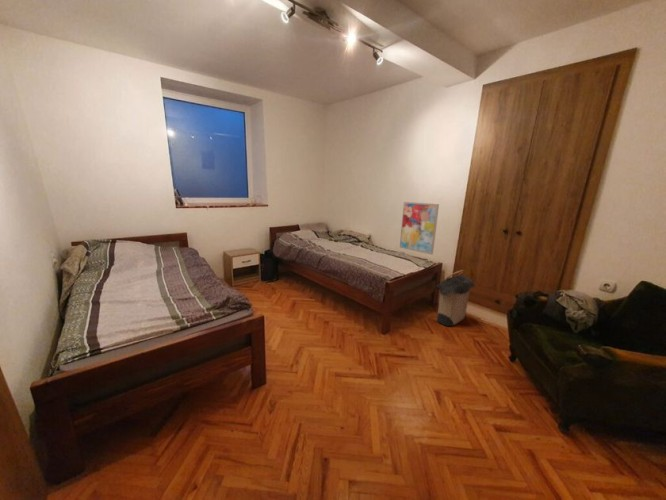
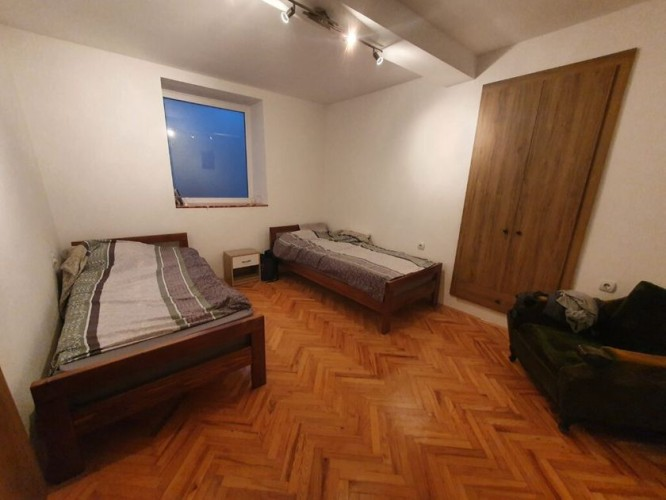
- laundry hamper [434,269,476,327]
- wall art [399,201,440,256]
